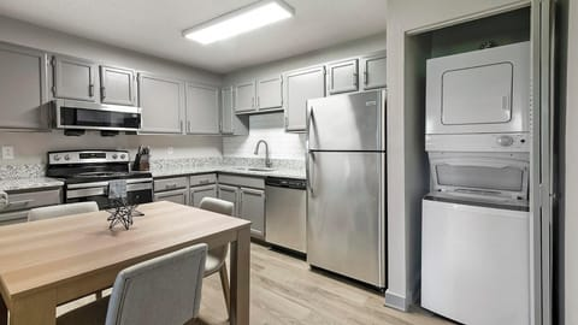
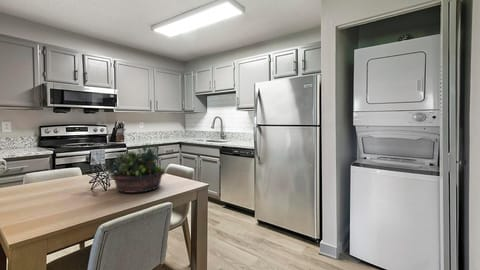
+ succulent planter [107,141,166,194]
